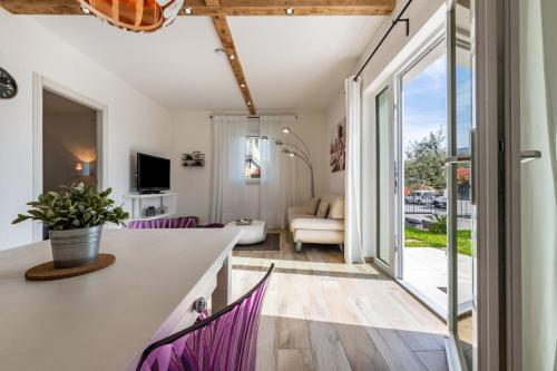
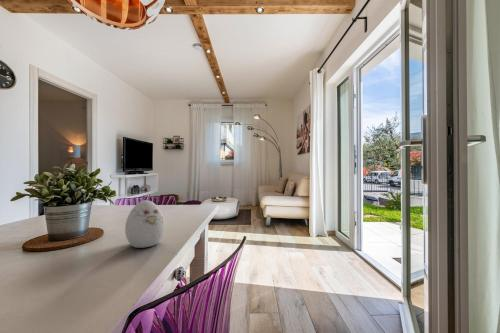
+ decorative egg [124,199,165,249]
